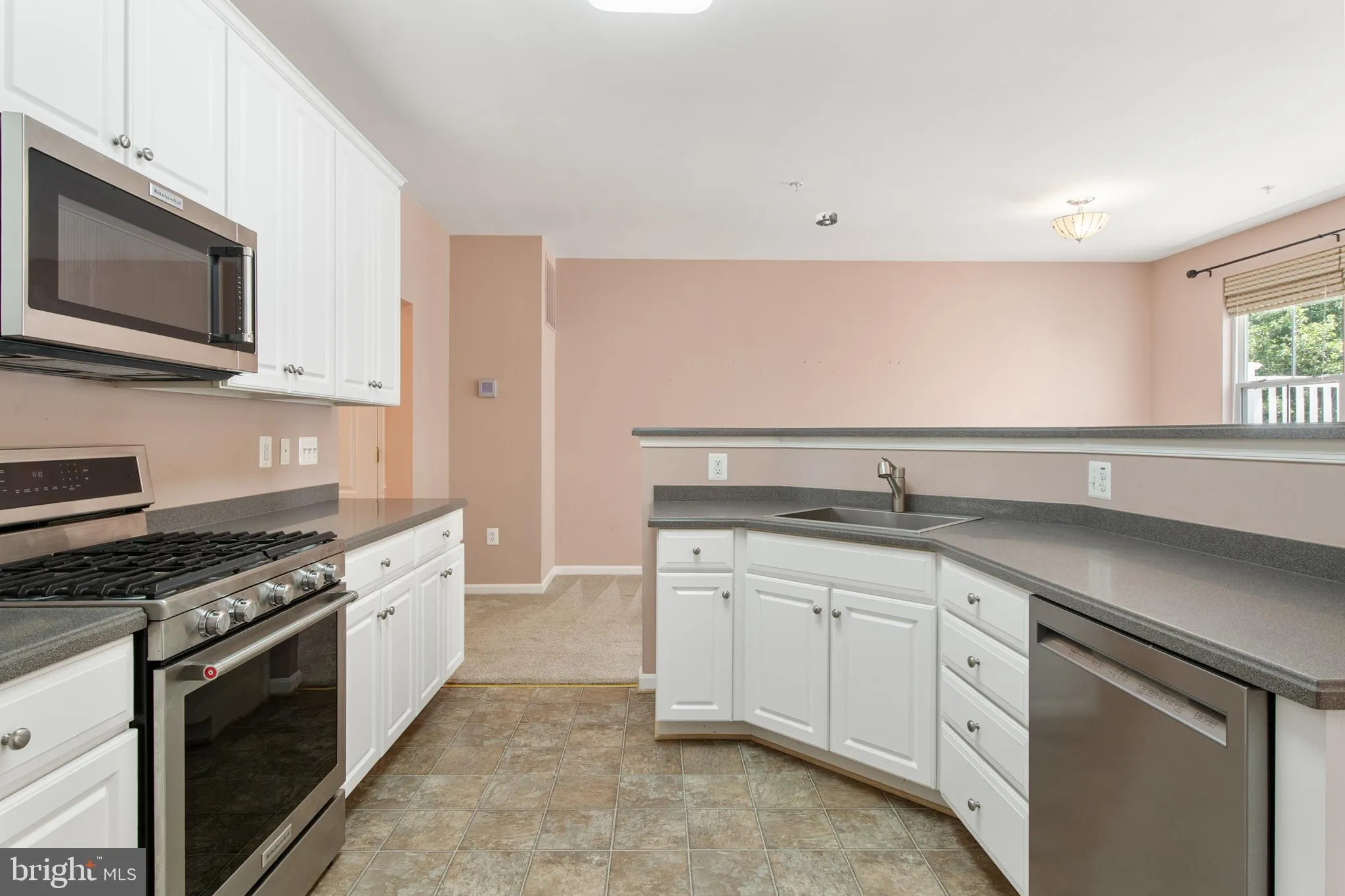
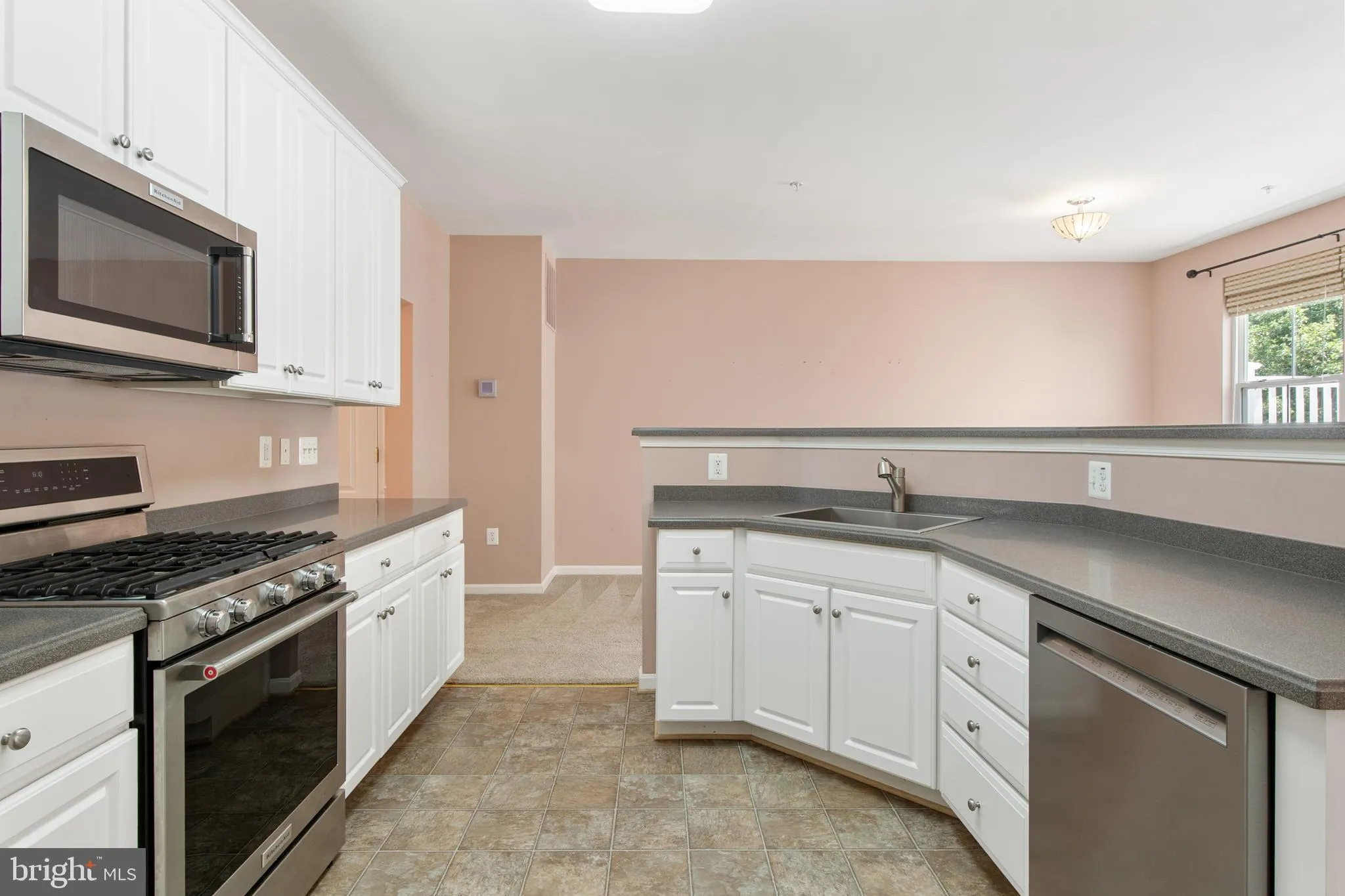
- smoke detector [815,211,838,226]
